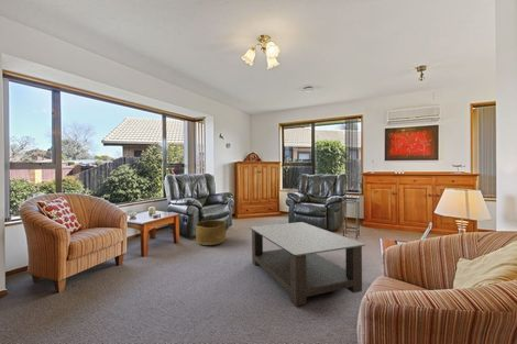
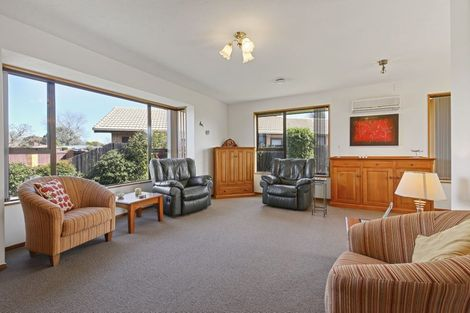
- coffee table [249,221,366,308]
- basket [195,219,228,246]
